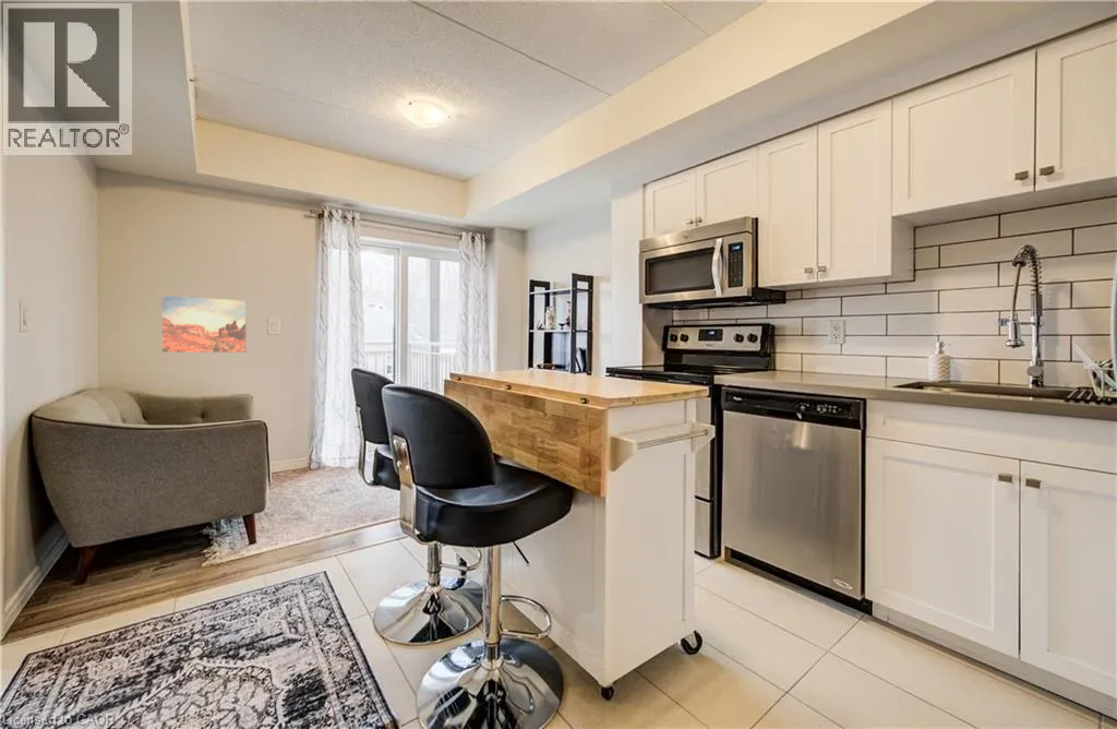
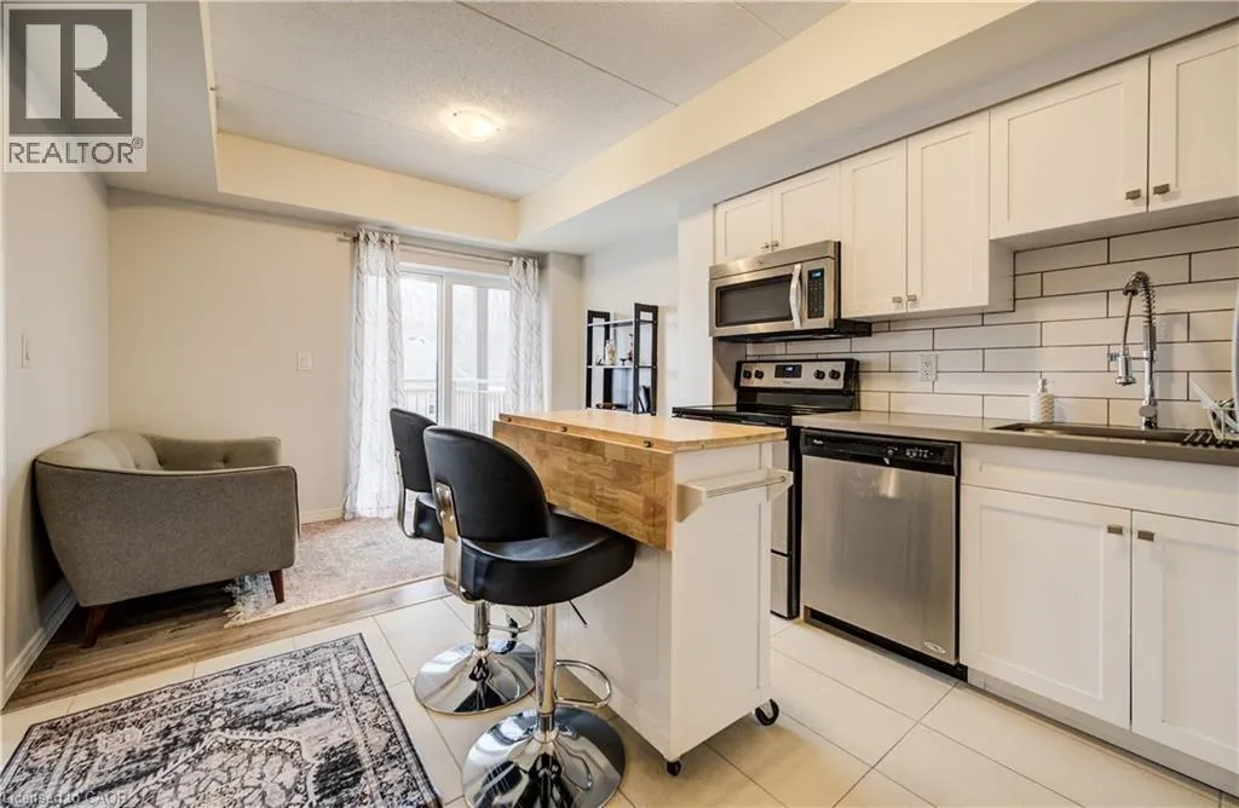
- wall art [160,295,248,354]
